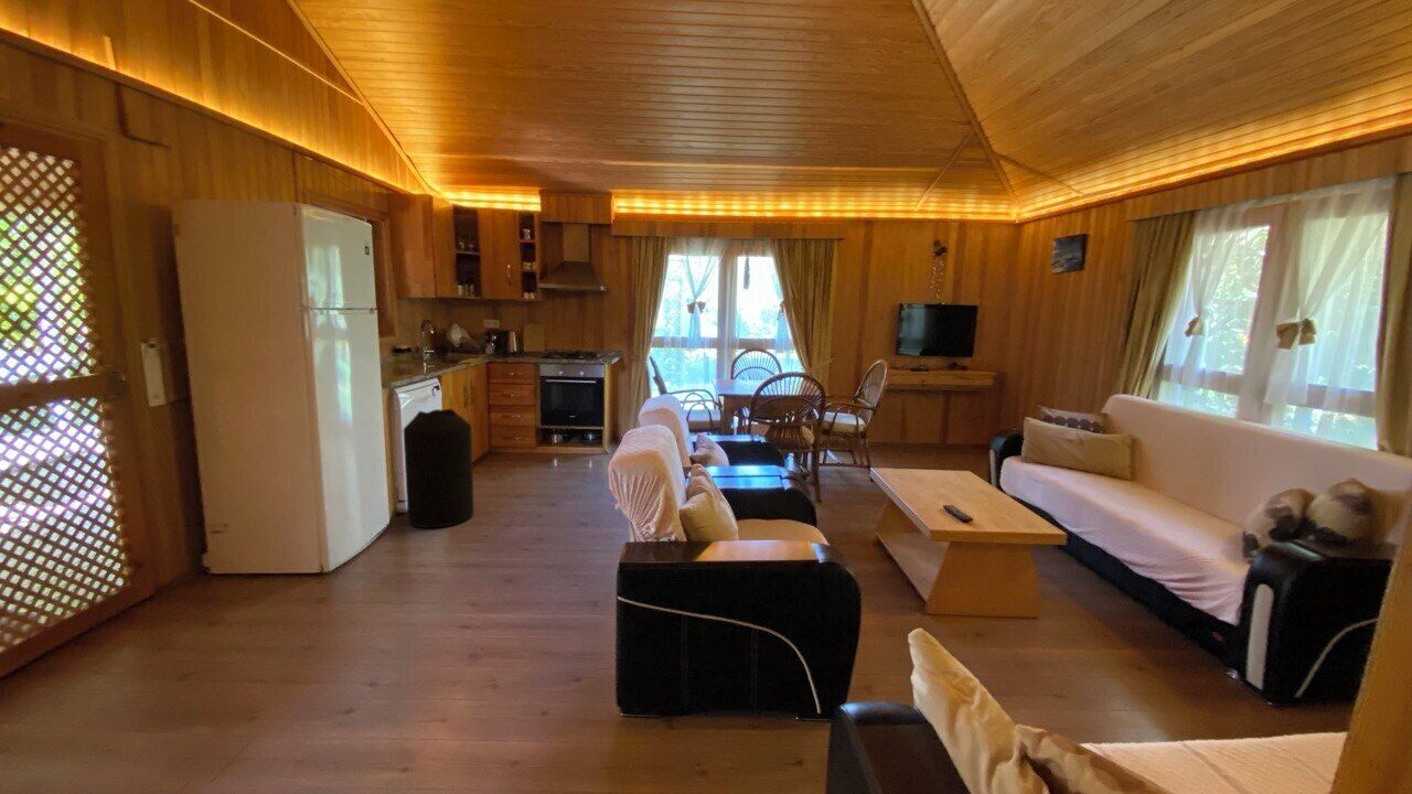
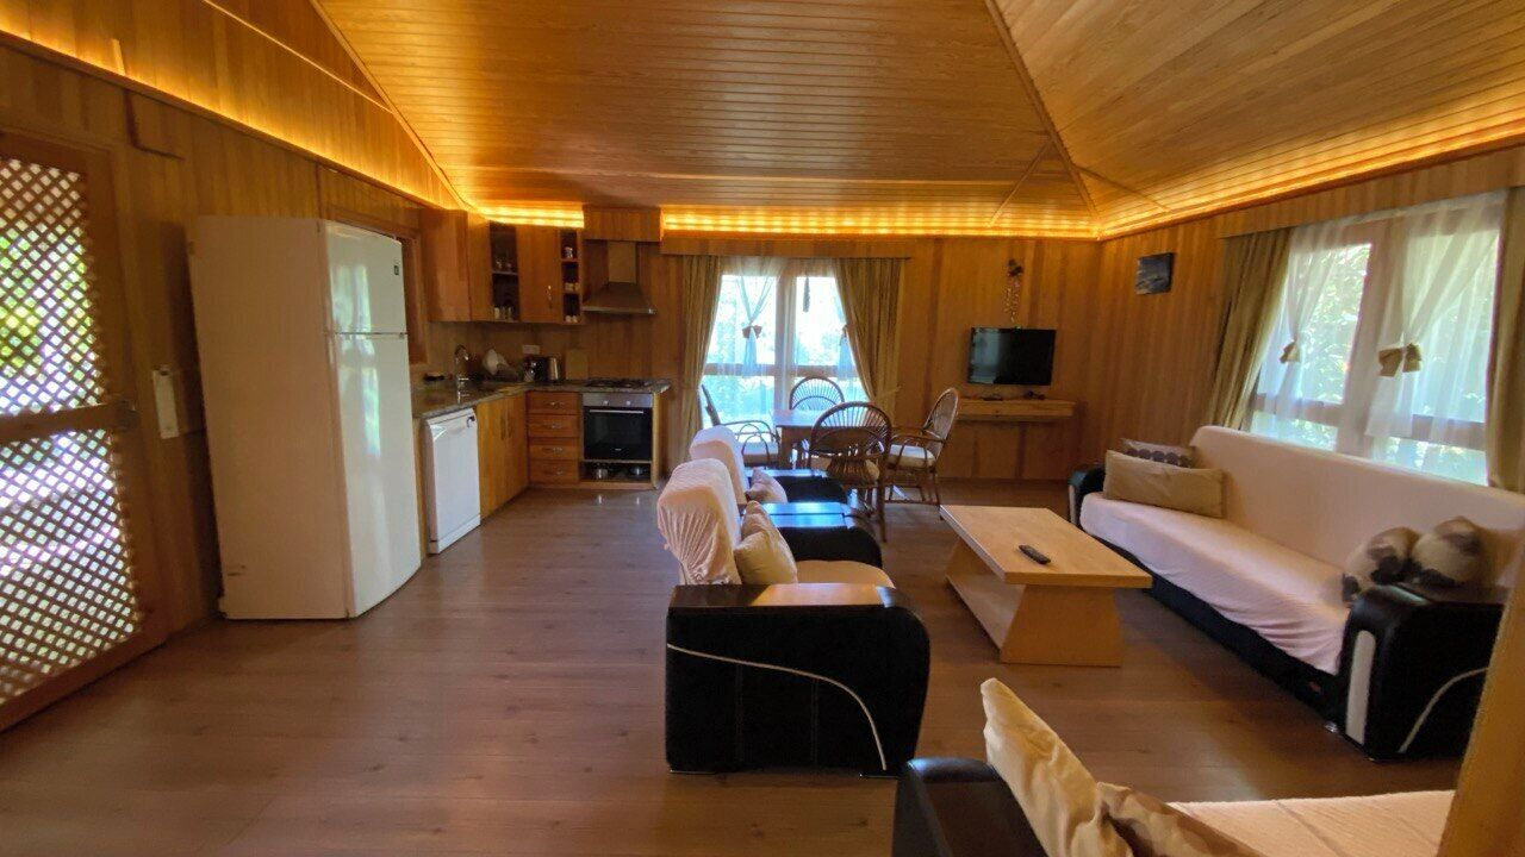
- trash can [403,408,474,529]
